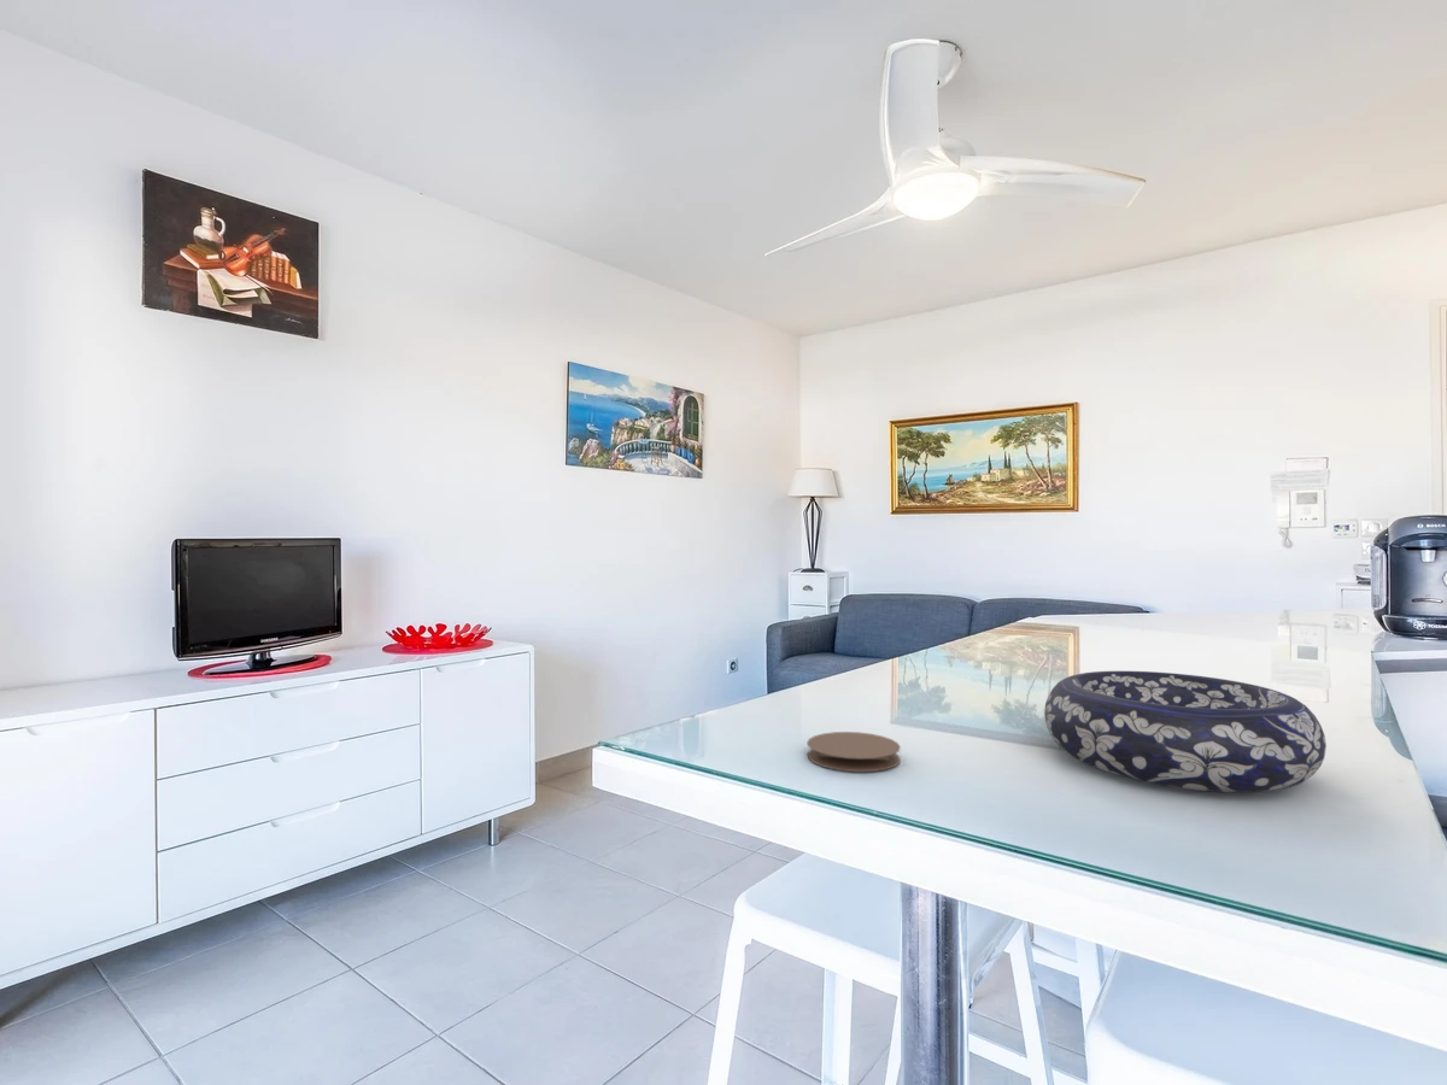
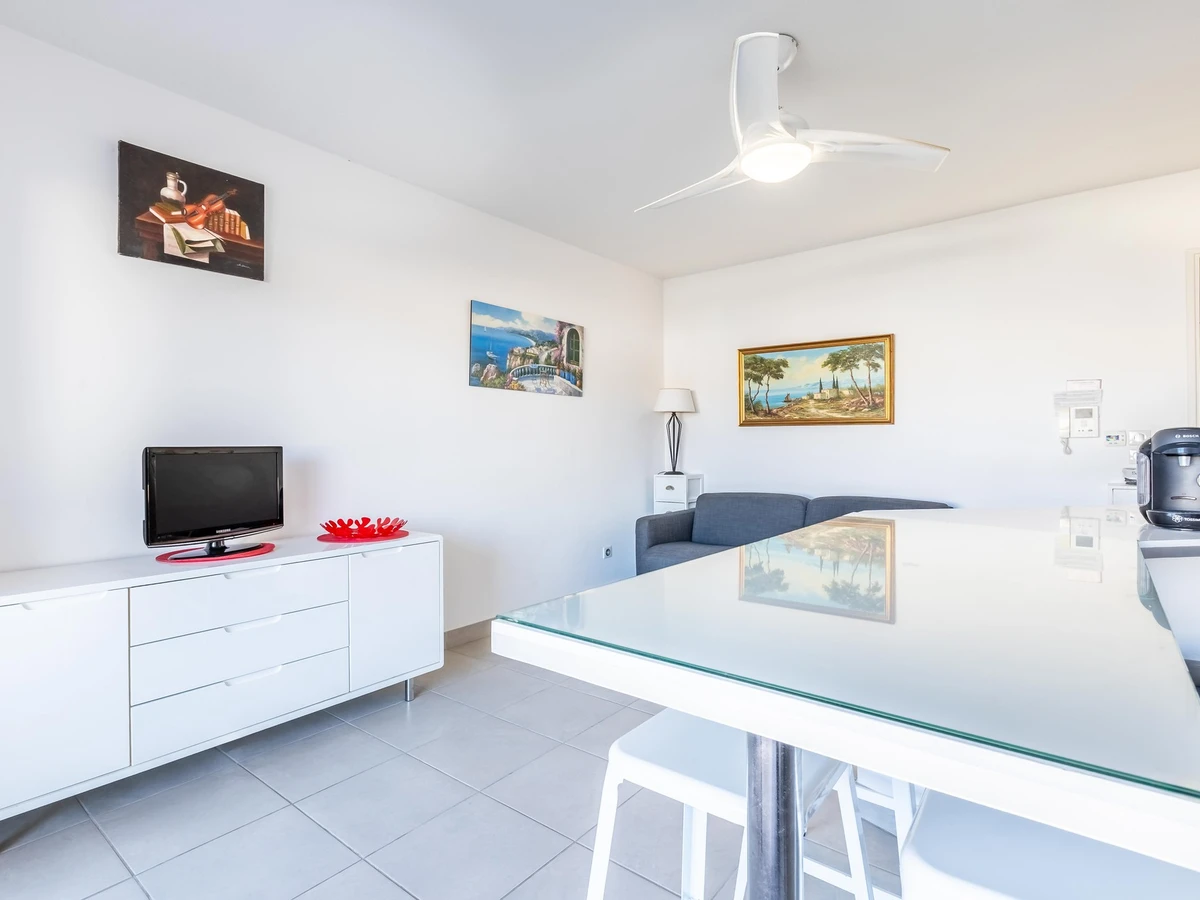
- coaster [805,731,902,773]
- decorative bowl [1043,670,1328,793]
